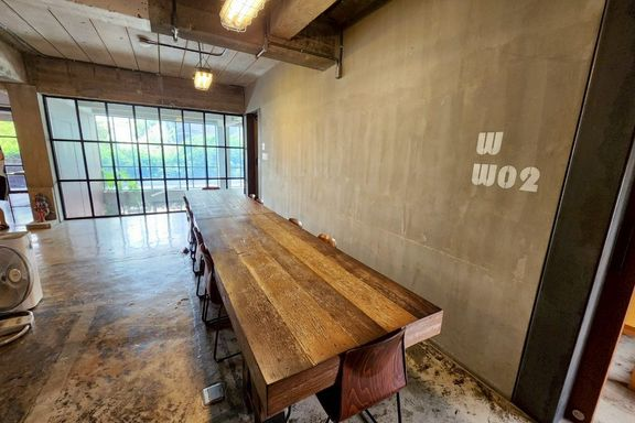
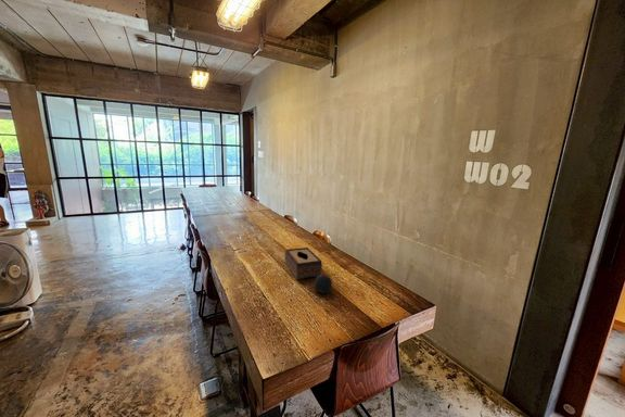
+ decorative ball [314,274,333,294]
+ tissue box [283,247,323,281]
